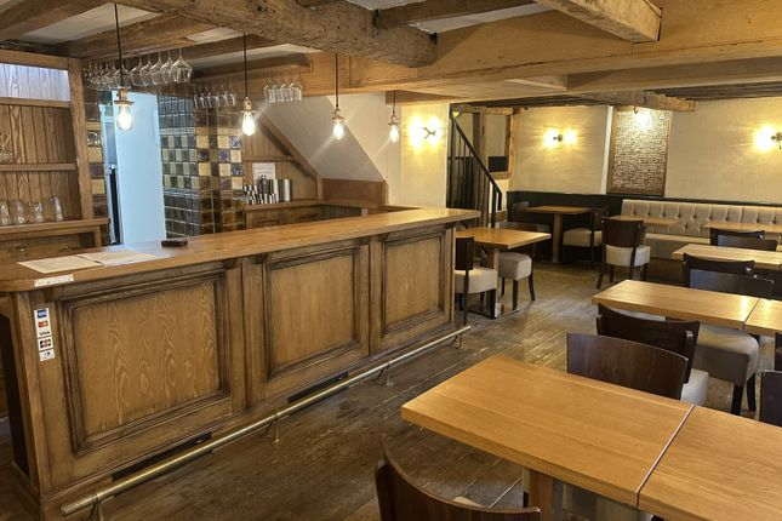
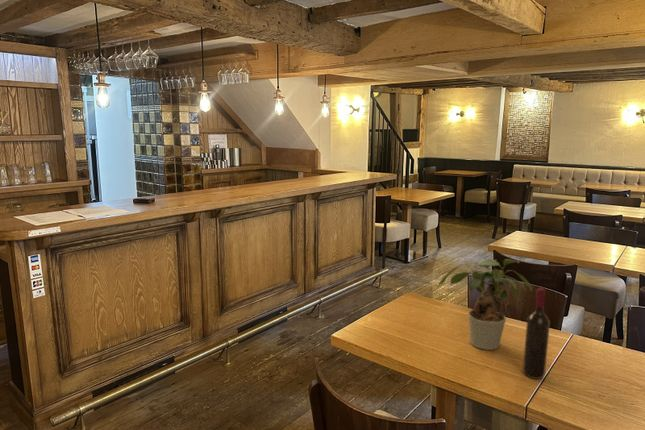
+ potted plant [437,258,534,351]
+ wine bottle [522,287,551,380]
